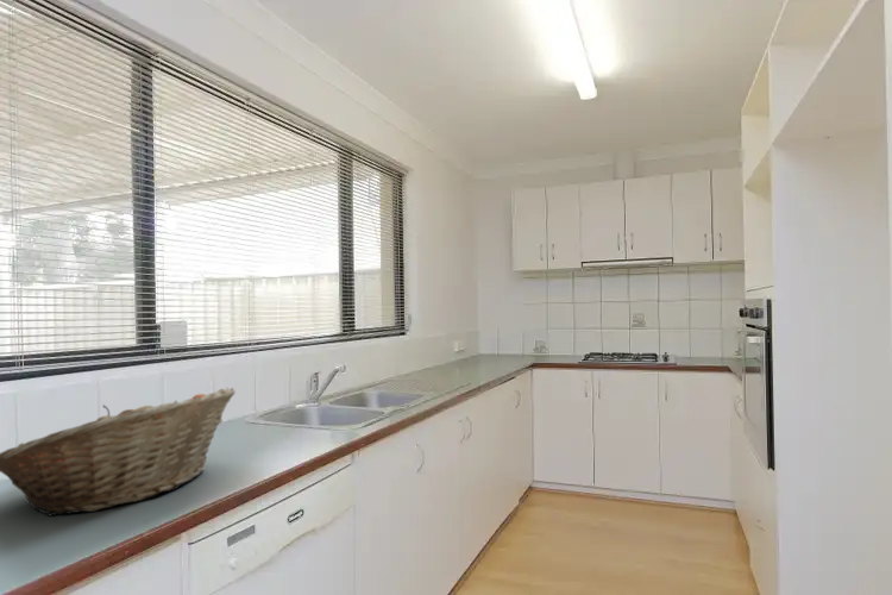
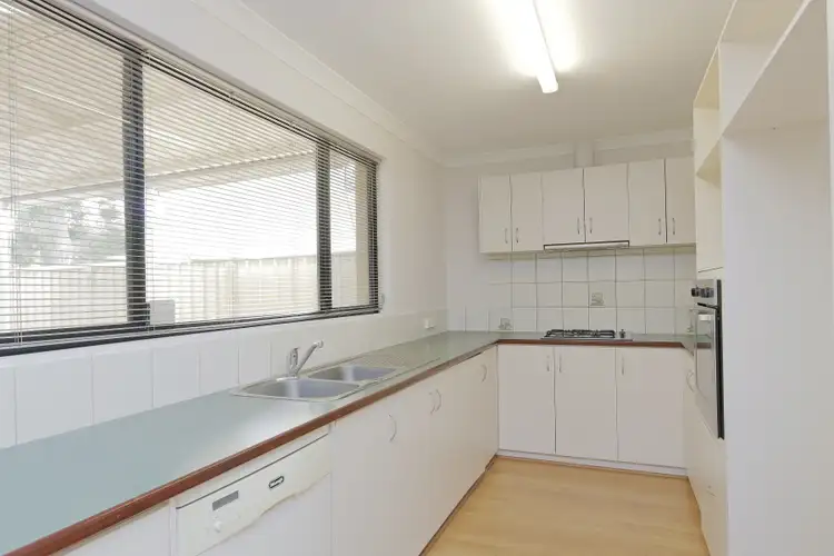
- fruit basket [0,387,237,518]
